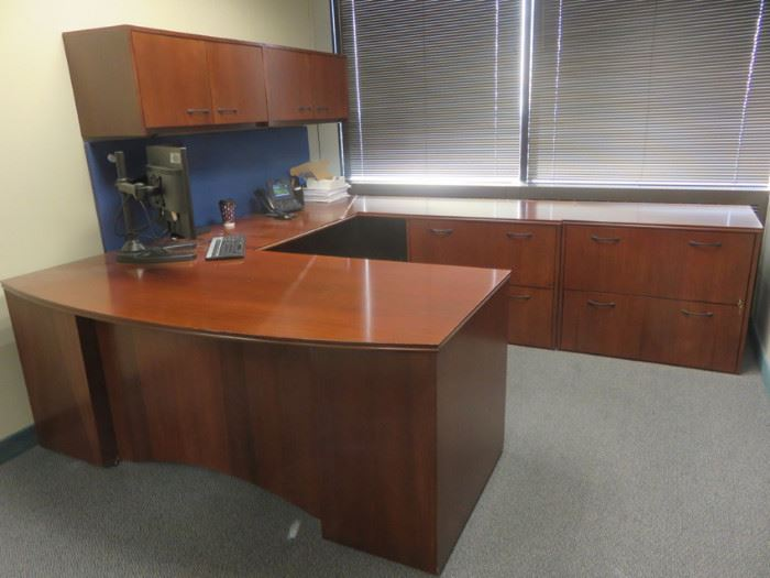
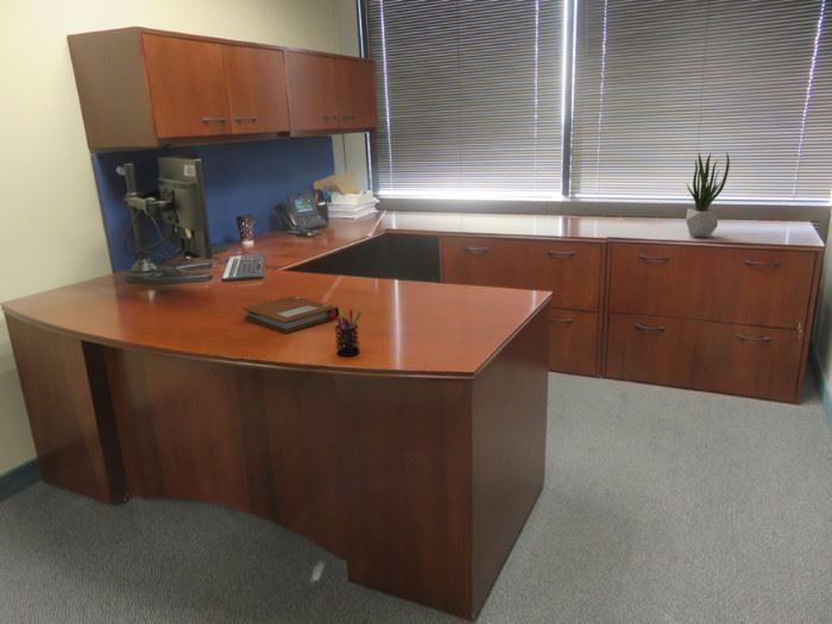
+ pen holder [334,308,363,358]
+ notebook [241,295,340,334]
+ potted plant [685,151,731,239]
